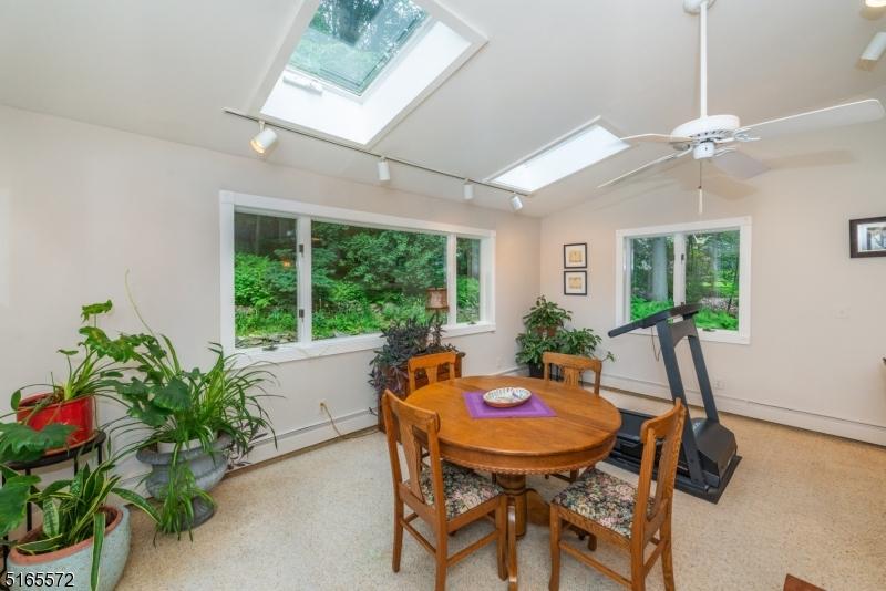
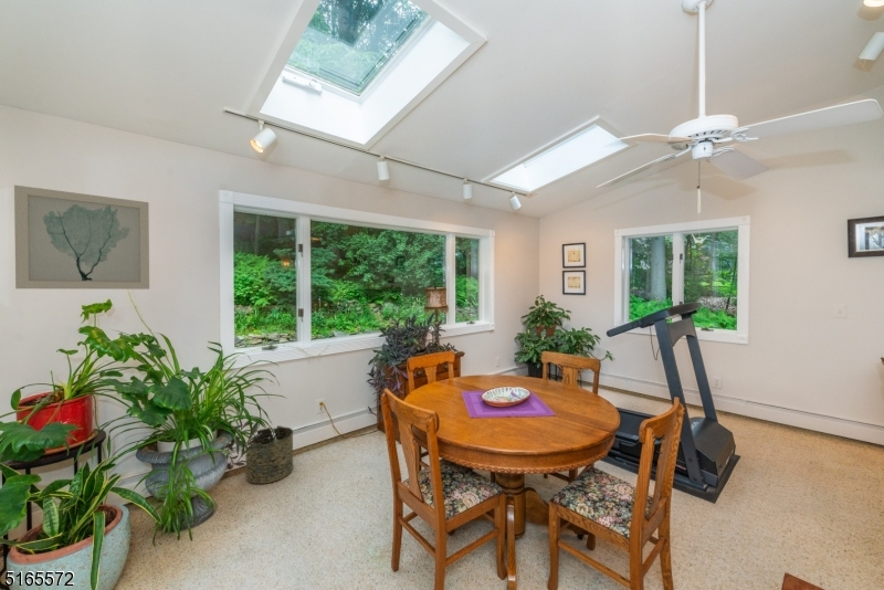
+ bucket [244,424,295,485]
+ wall art [13,185,150,291]
